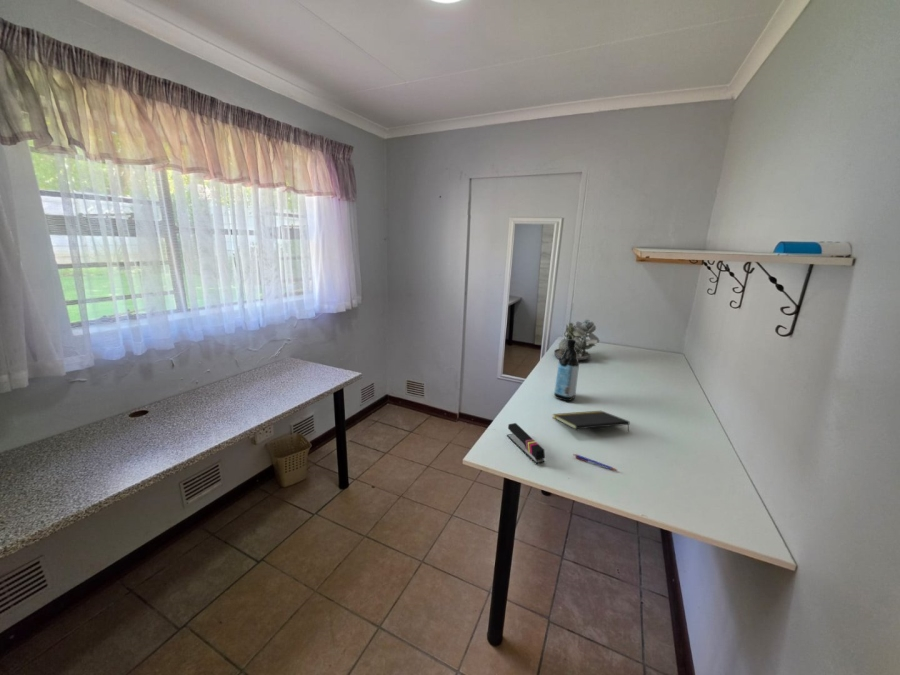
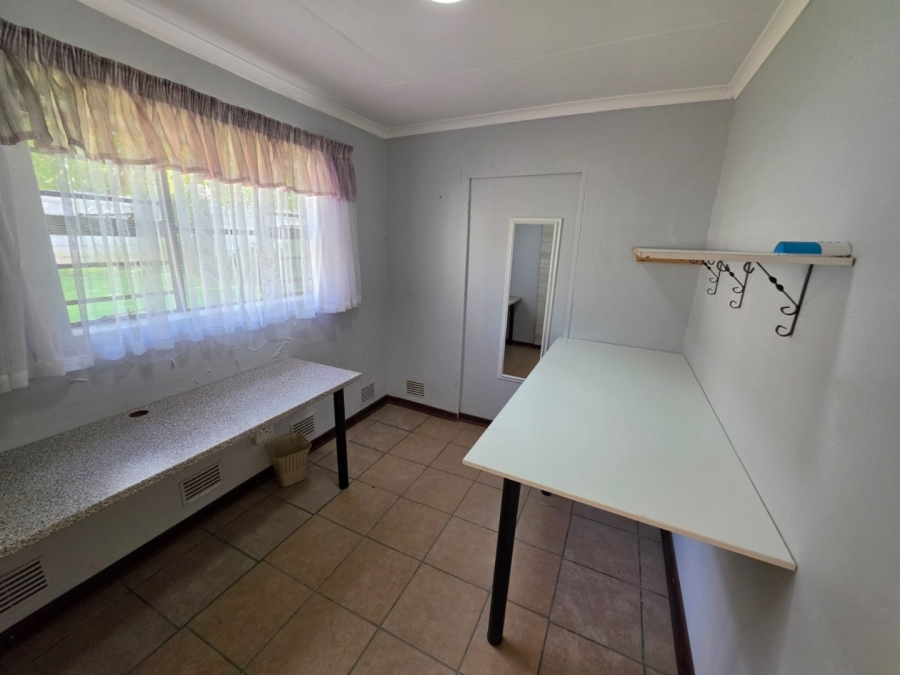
- pen [572,453,619,472]
- notepad [552,410,630,433]
- water bottle [553,339,580,402]
- succulent plant [553,318,600,362]
- stapler [506,422,546,465]
